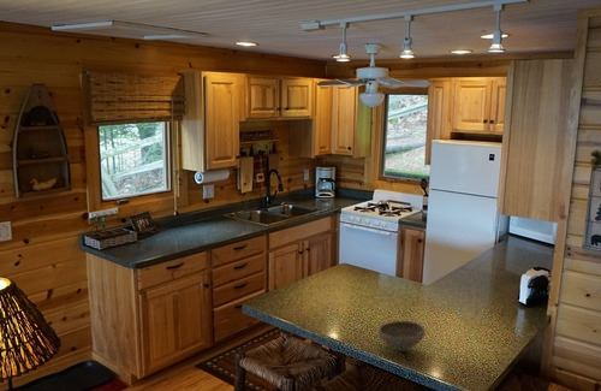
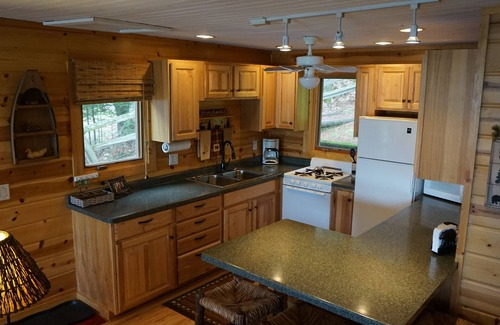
- bowl [377,320,427,353]
